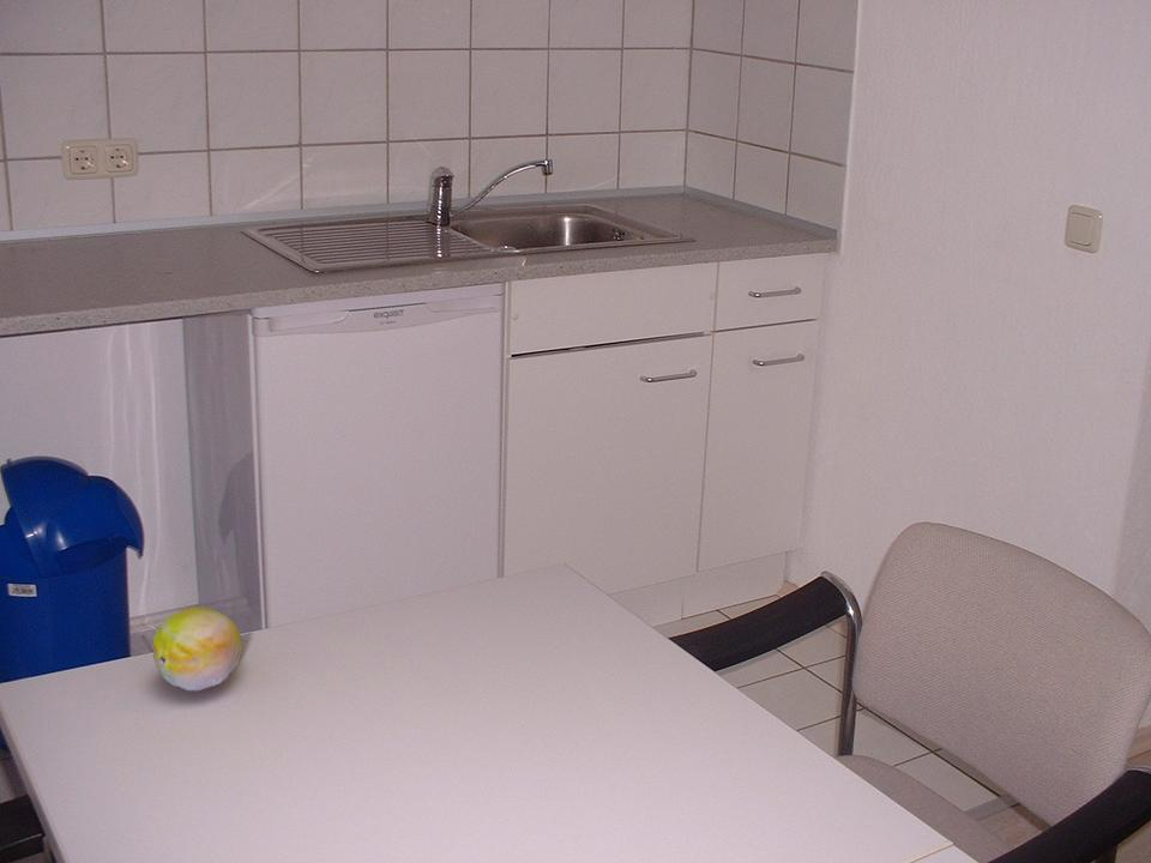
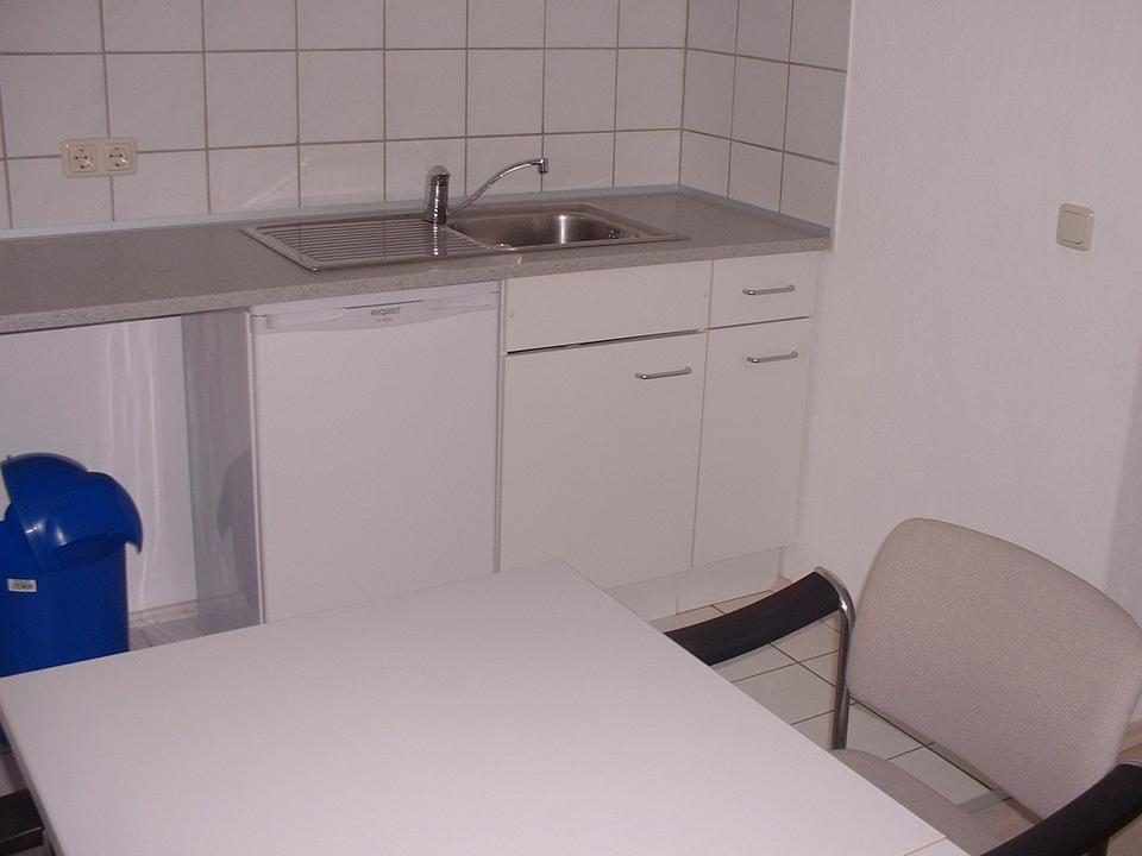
- fruit [151,606,243,693]
